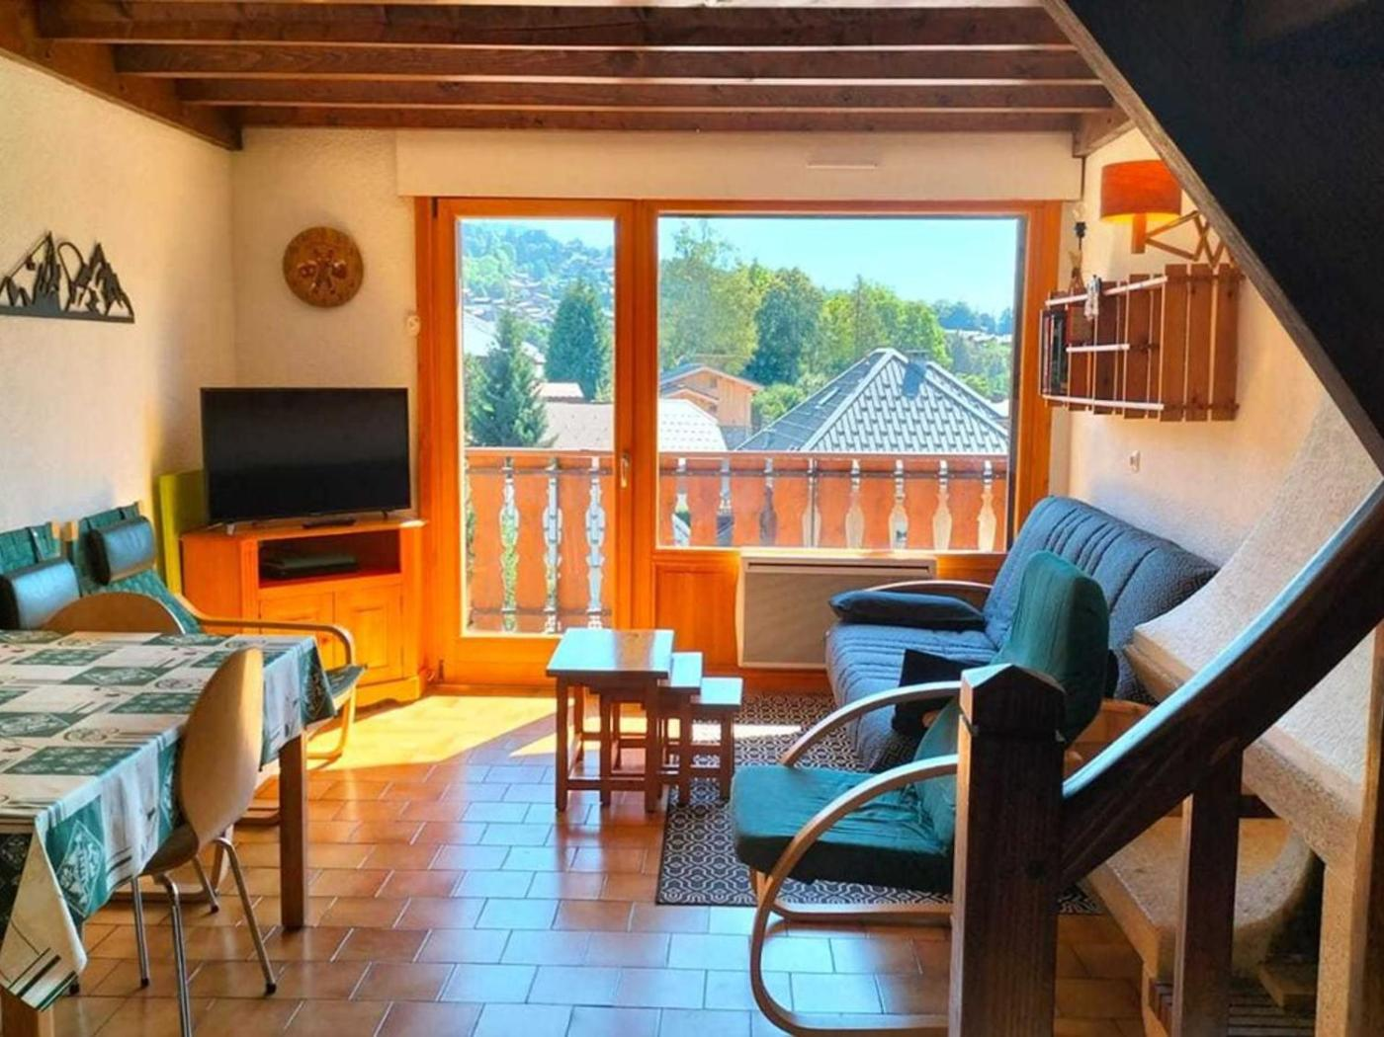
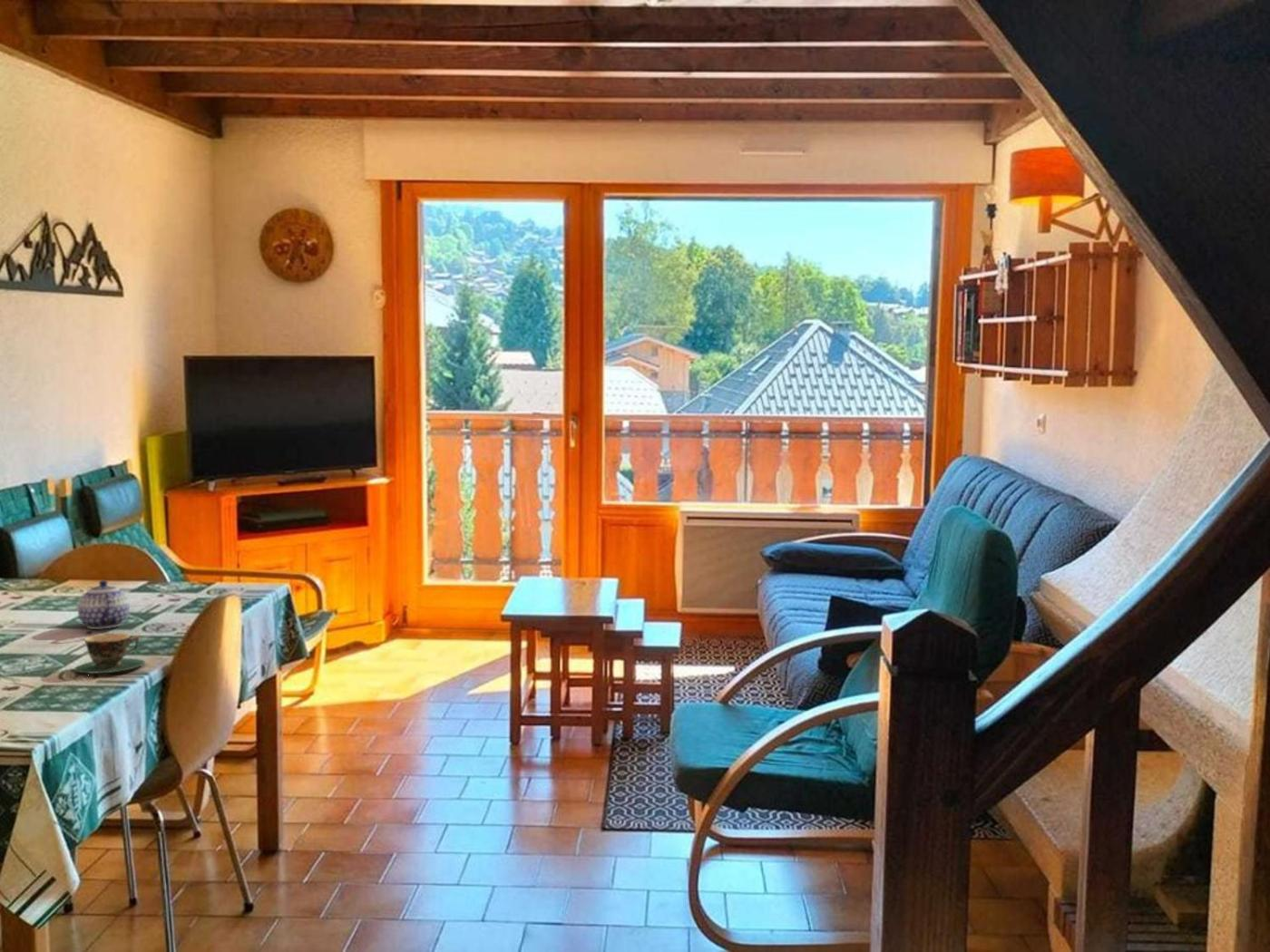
+ teacup [73,632,146,675]
+ teapot [77,579,131,630]
